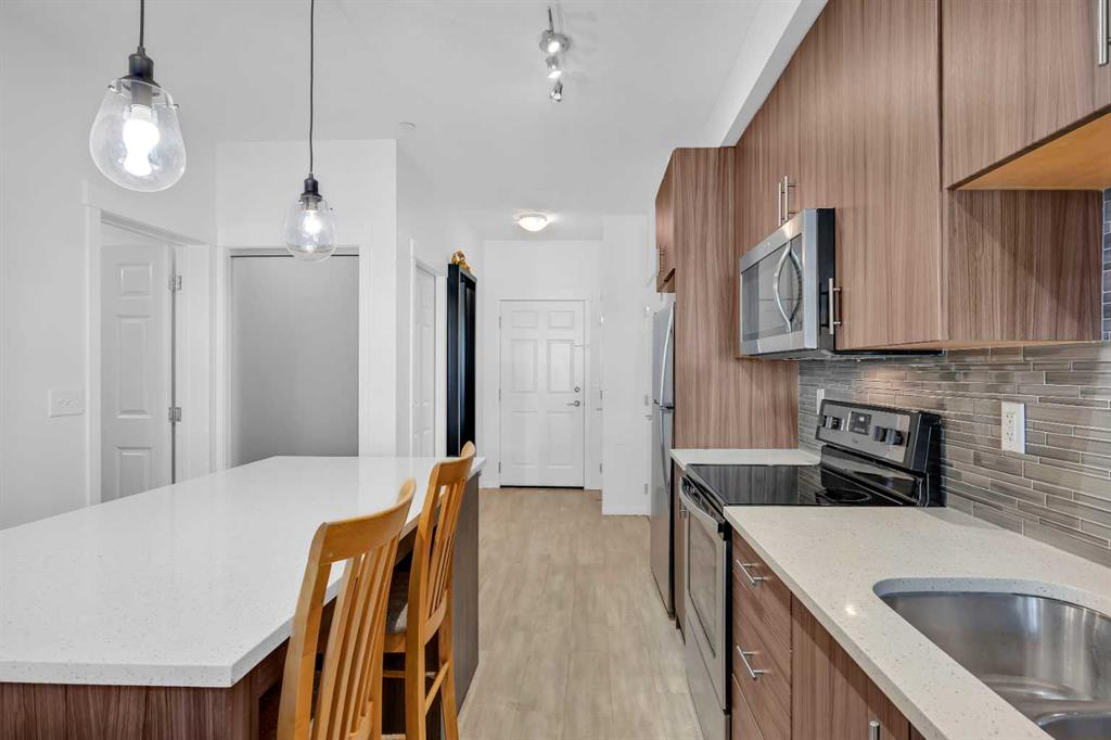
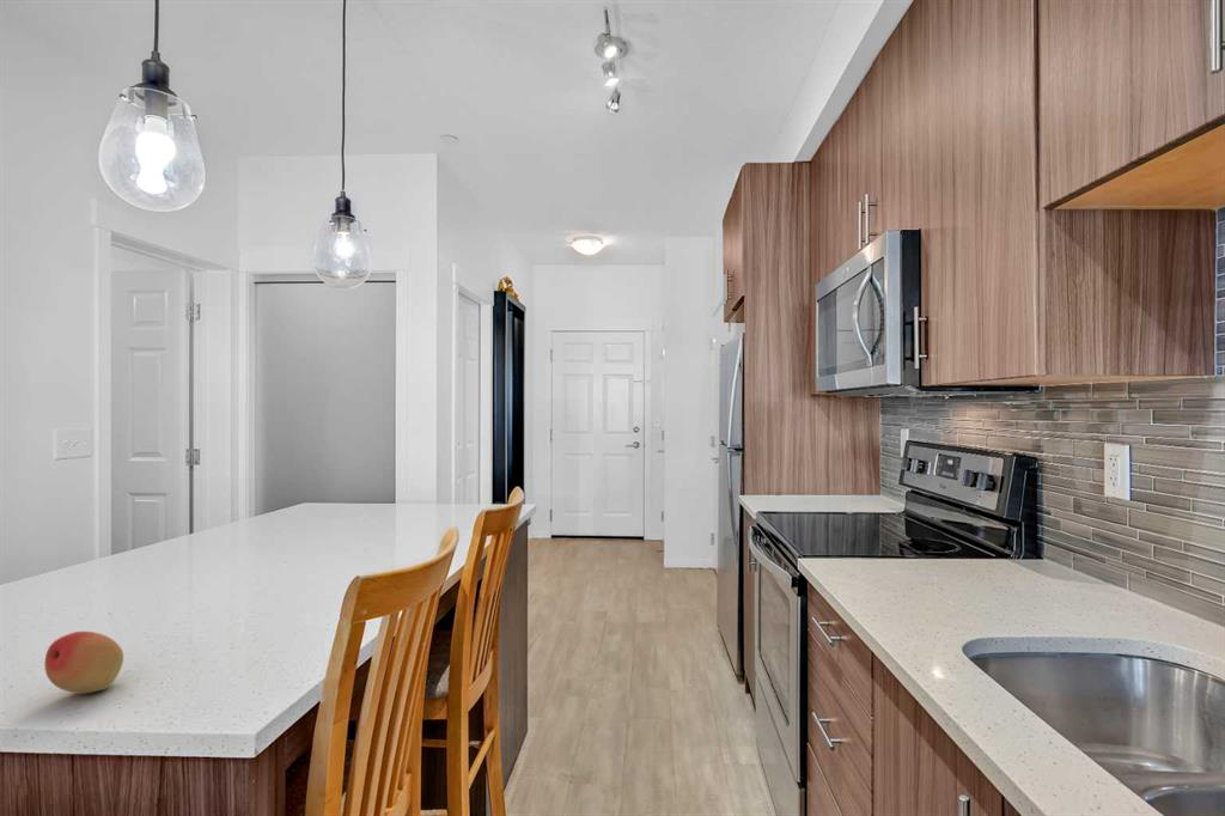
+ fruit [43,631,124,695]
